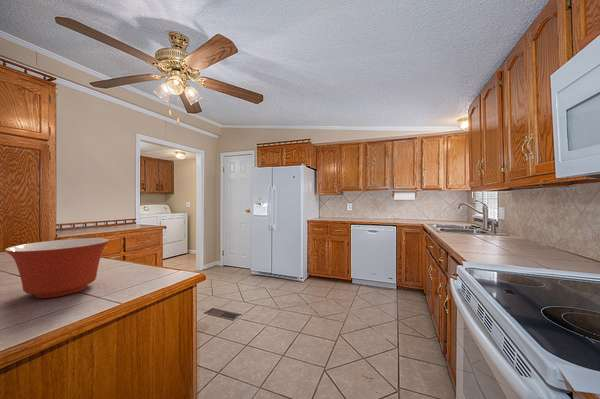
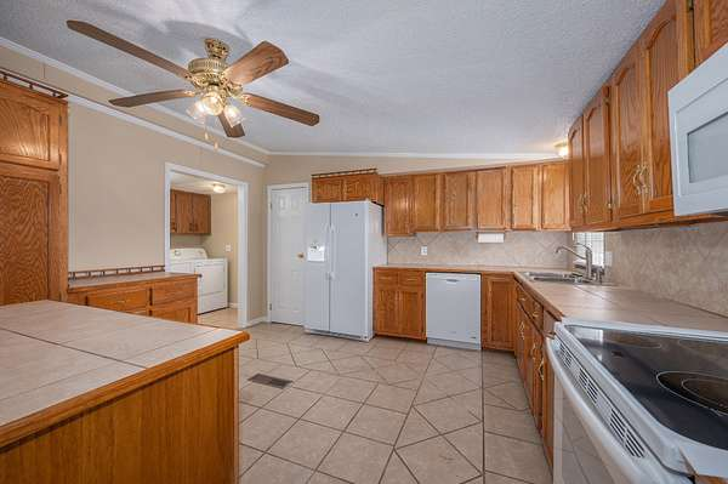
- mixing bowl [3,237,111,299]
